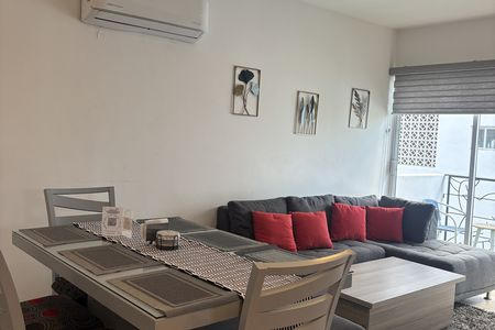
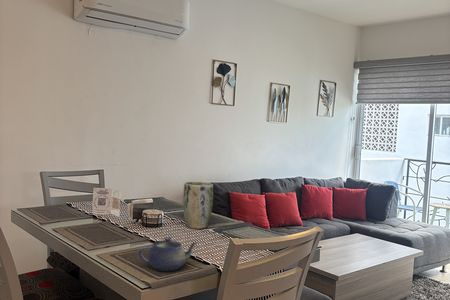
+ teapot [138,236,200,272]
+ plant pot [182,181,214,230]
